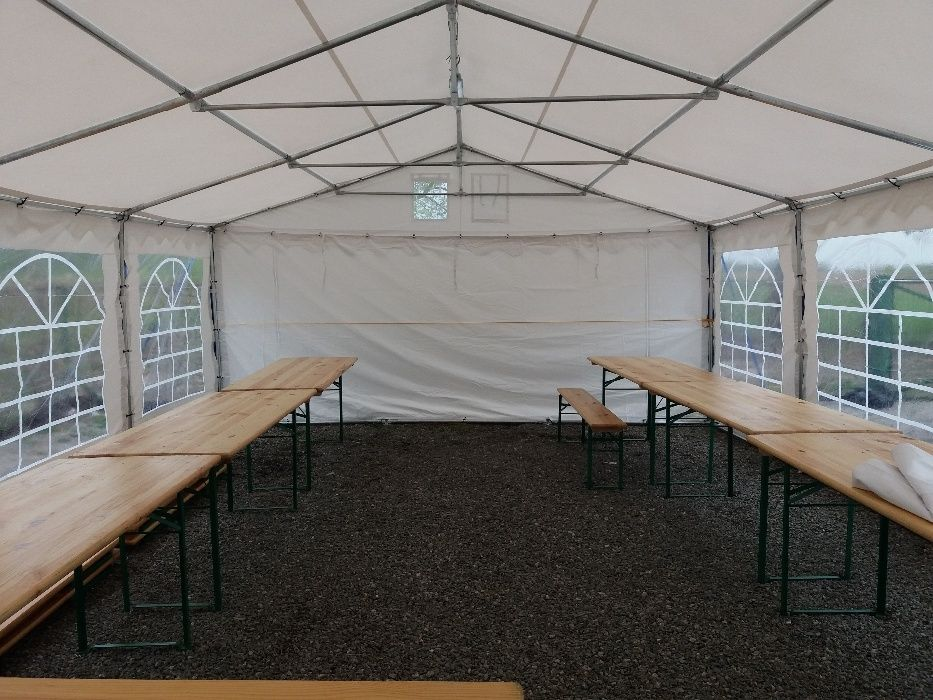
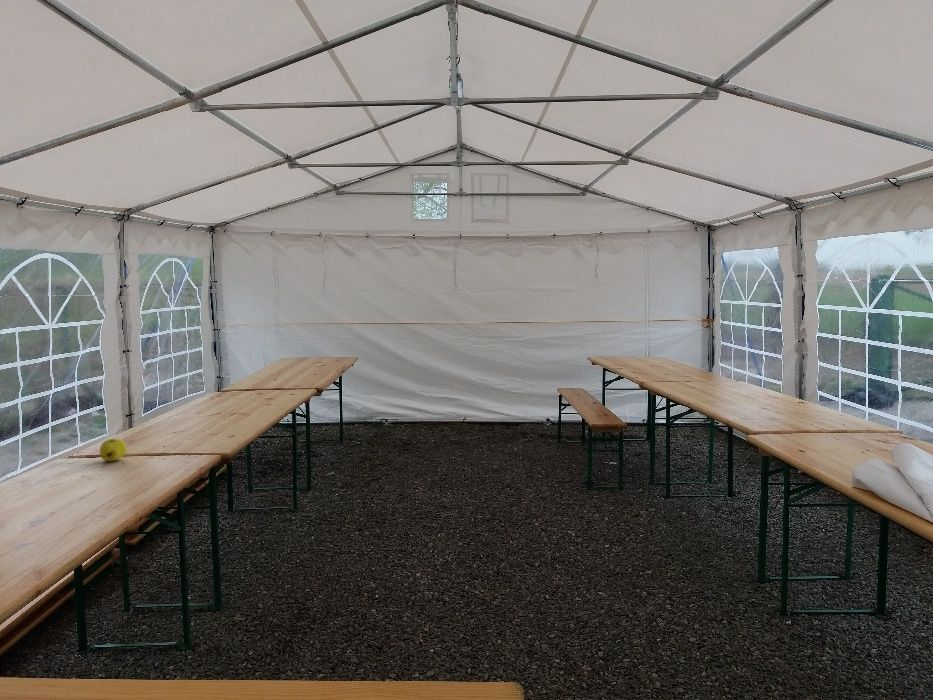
+ fruit [99,437,128,462]
